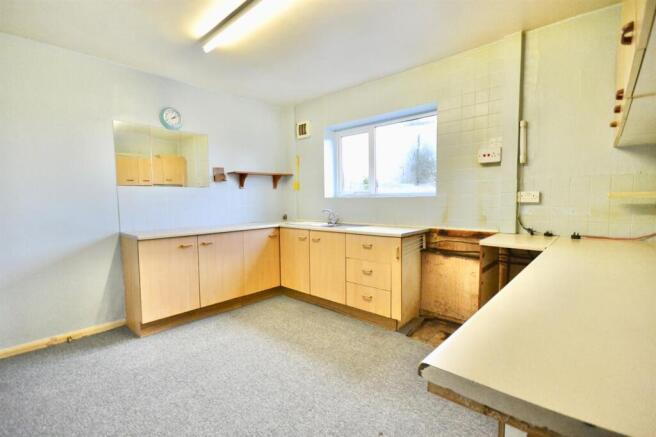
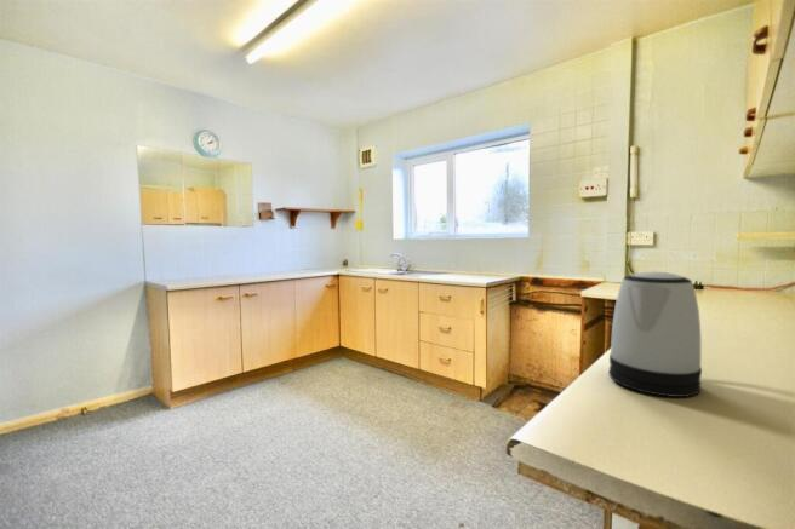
+ kettle [608,271,703,398]
